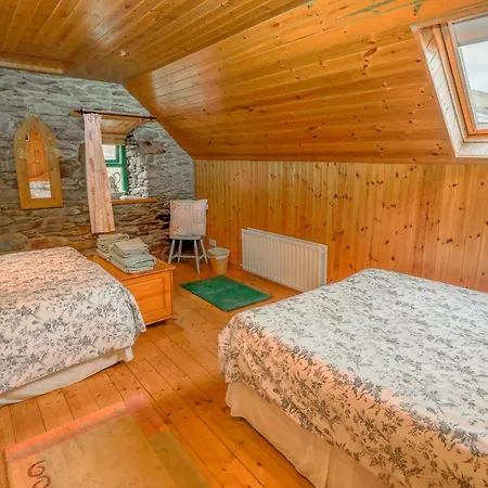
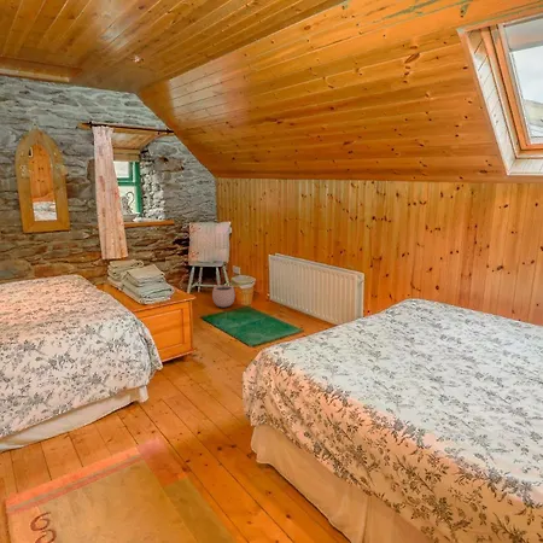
+ plant pot [211,280,237,309]
